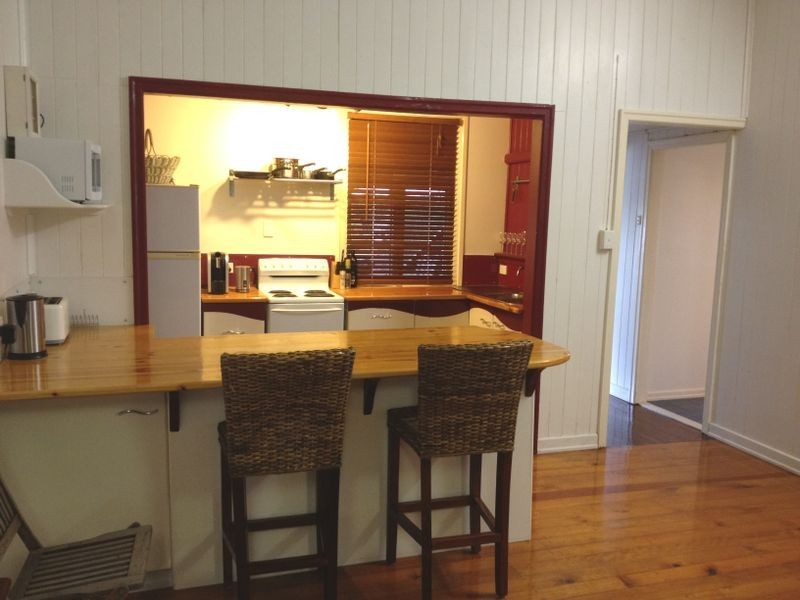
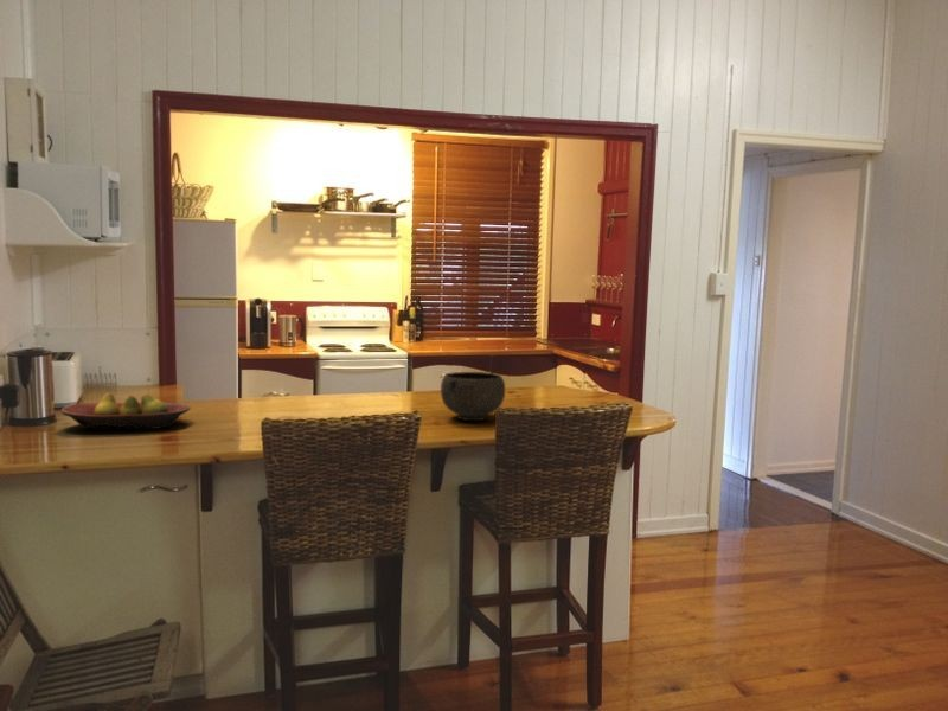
+ bowl [440,371,506,422]
+ fruit bowl [60,392,191,430]
